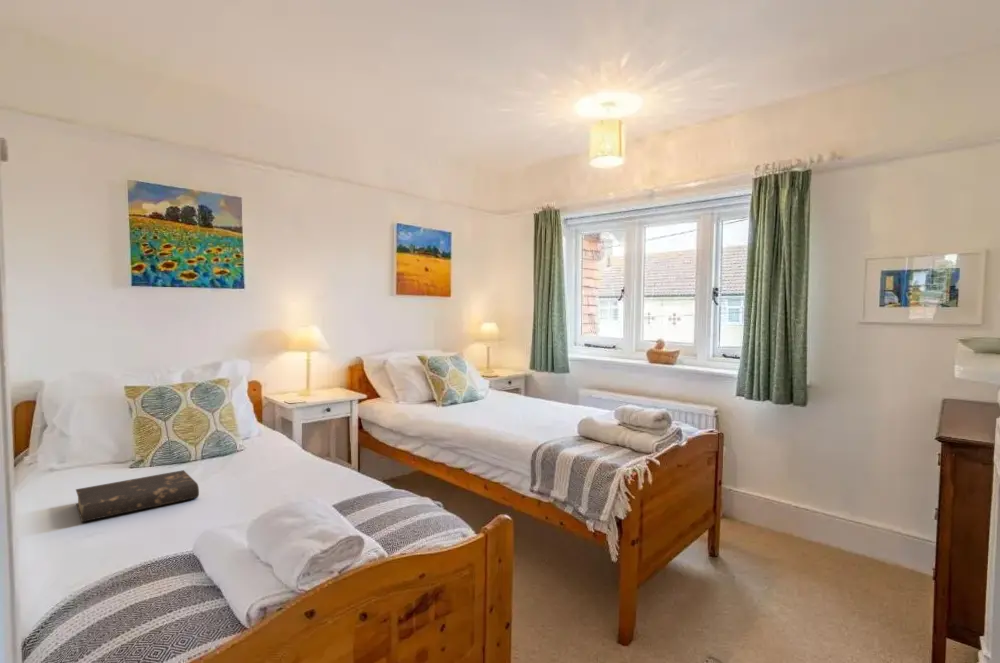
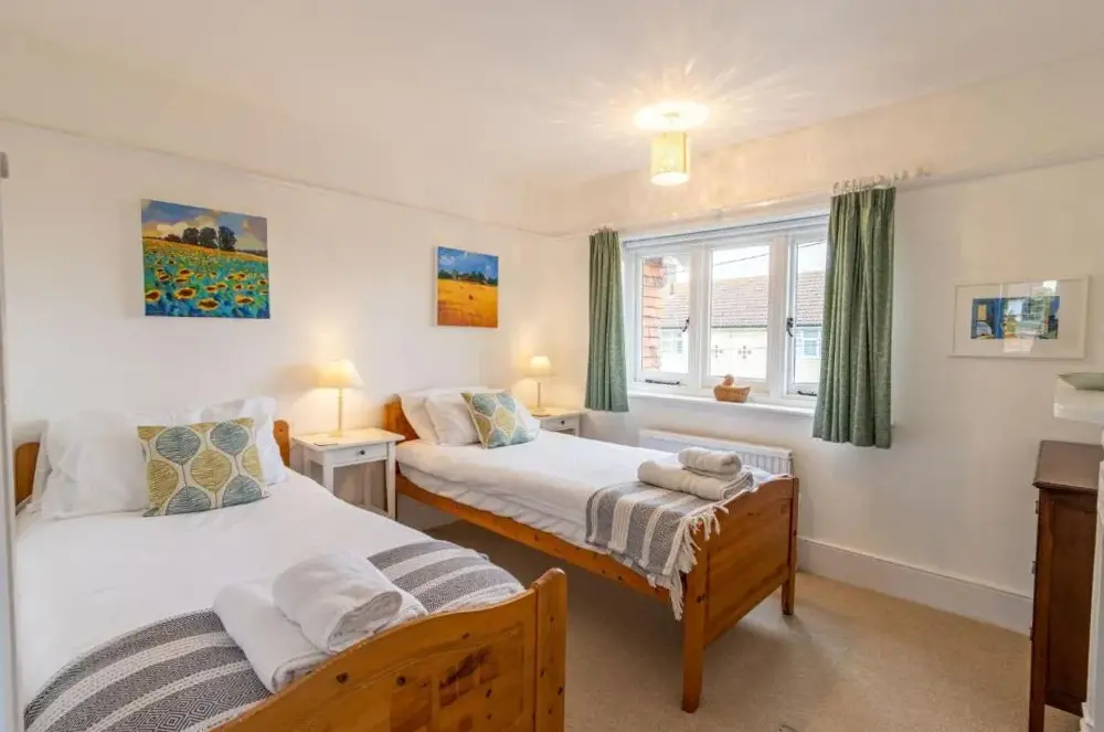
- book [75,469,200,523]
